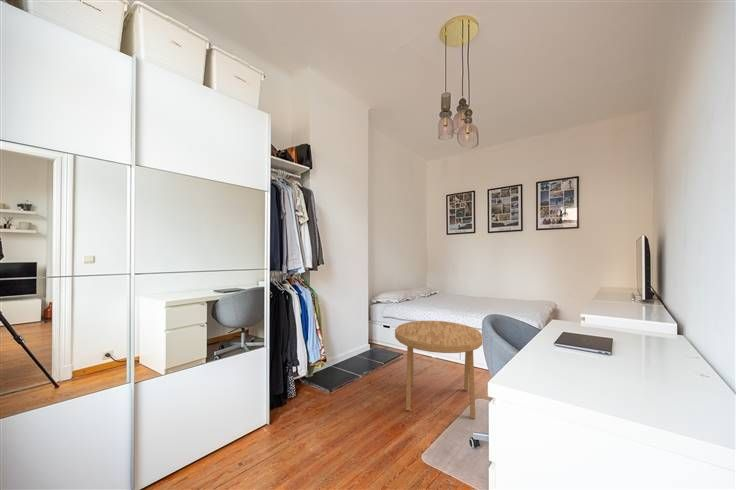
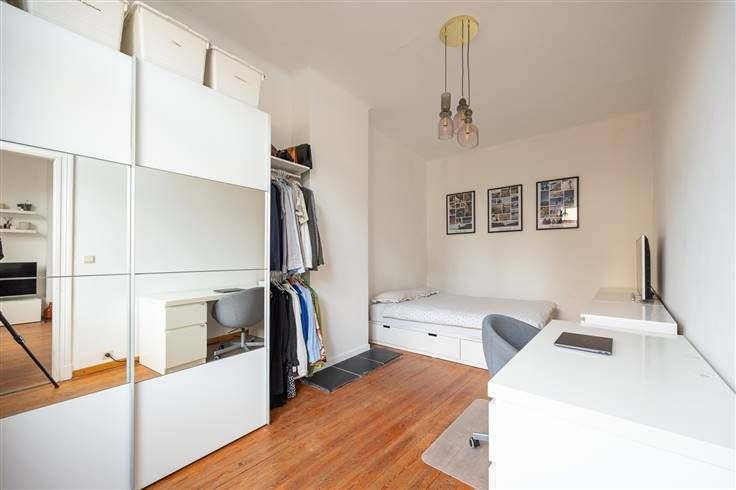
- side table [394,320,483,419]
